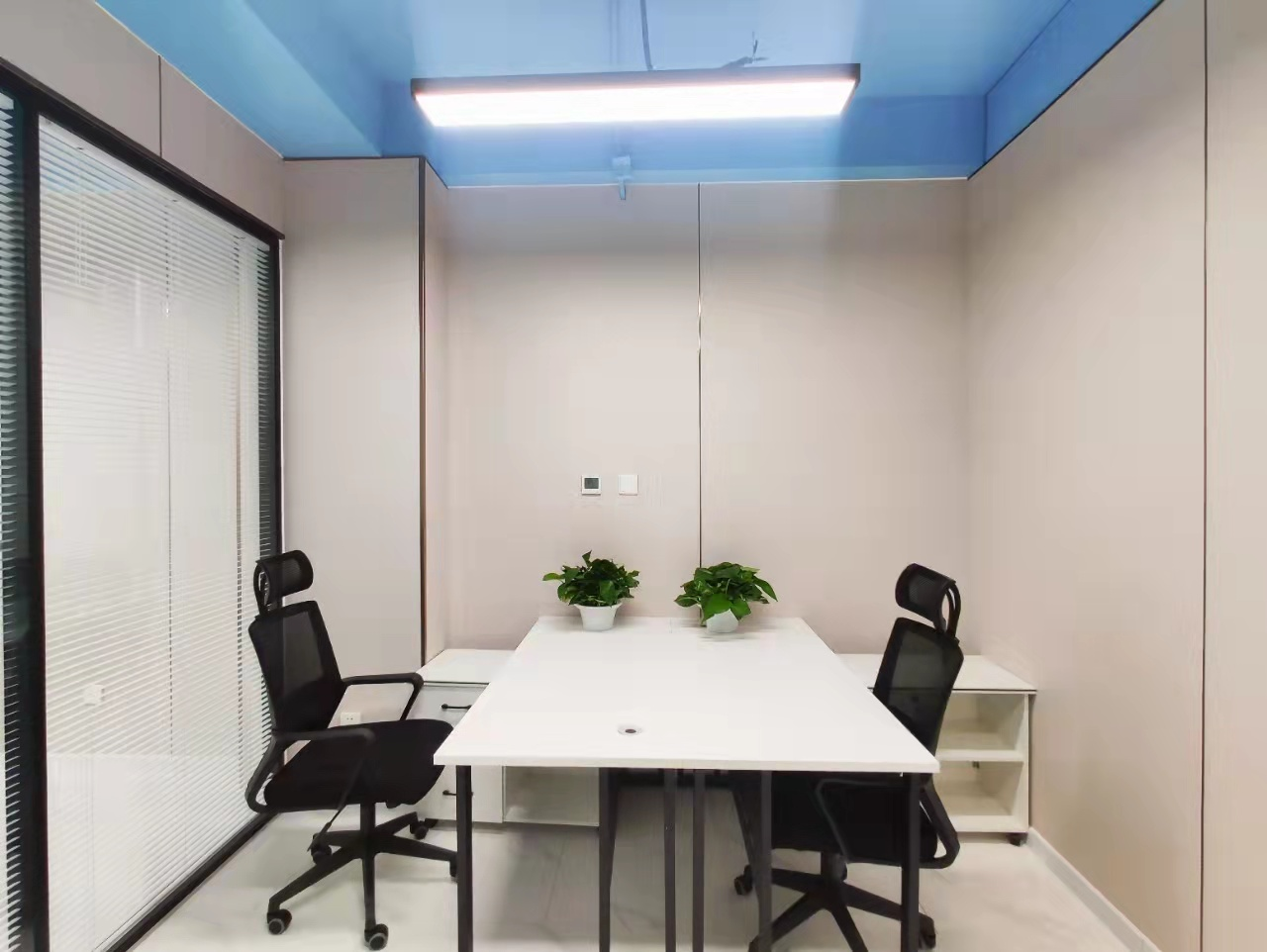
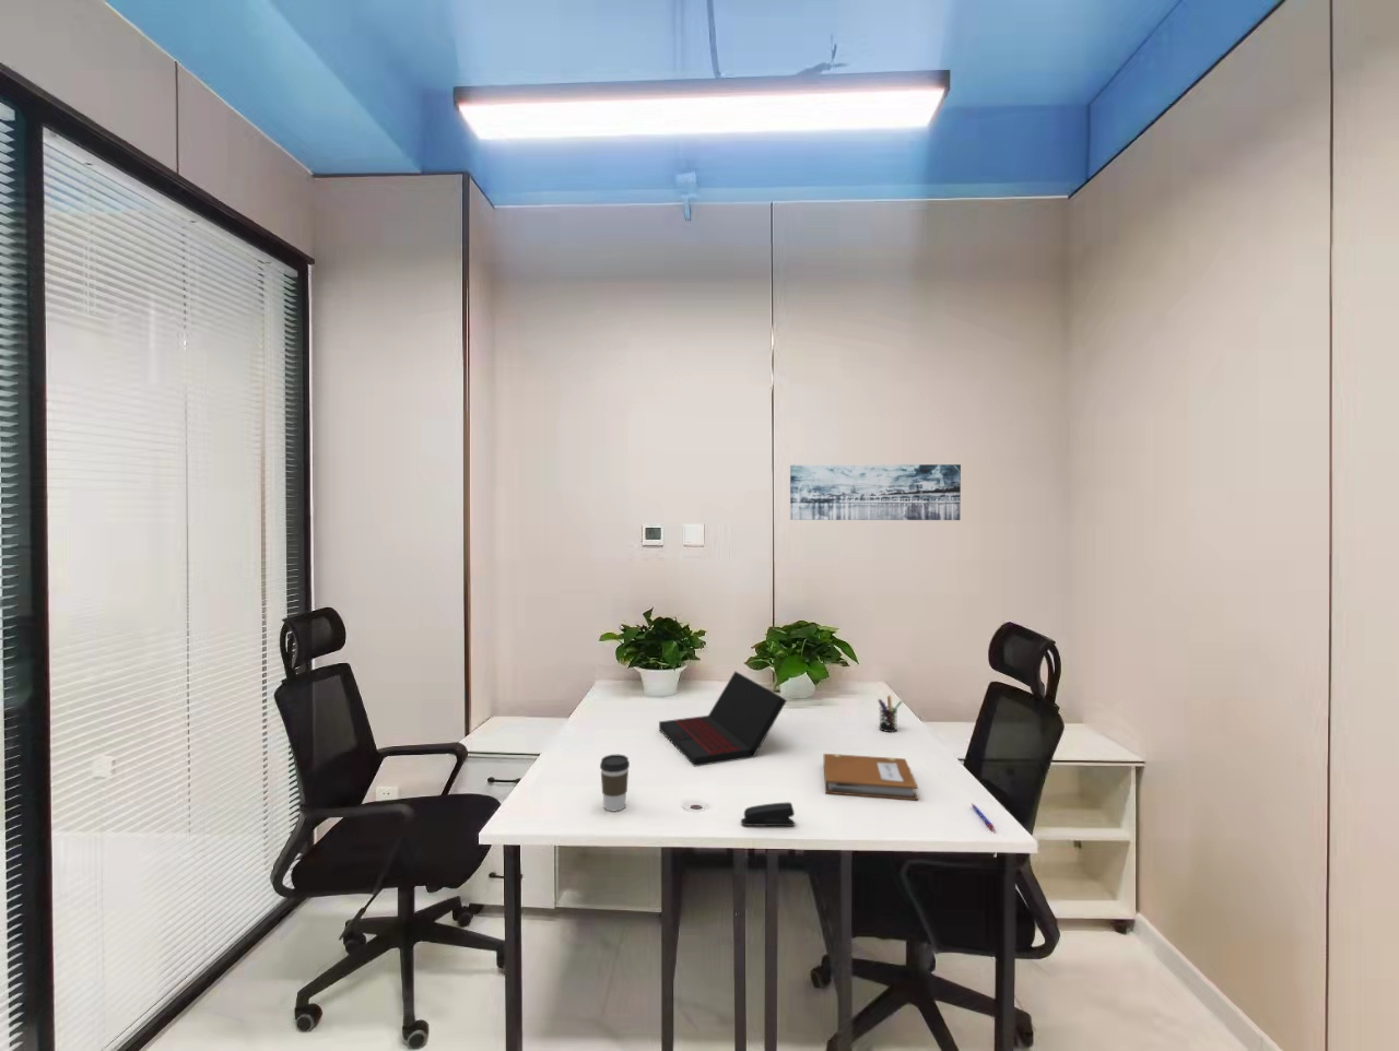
+ notebook [823,753,919,800]
+ laptop [658,670,788,768]
+ pen holder [877,693,903,733]
+ coffee cup [598,754,630,813]
+ wall art [789,464,962,521]
+ stapler [740,800,796,827]
+ pen [971,803,996,830]
